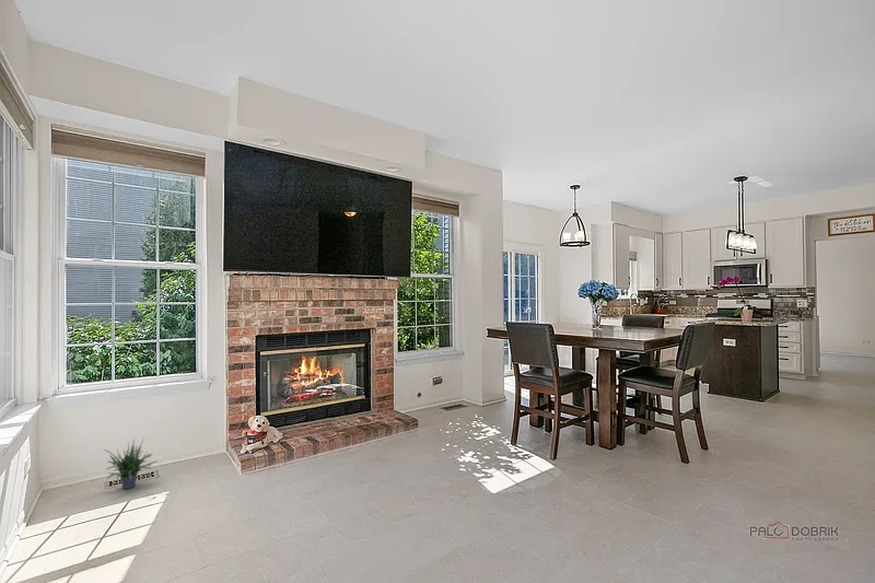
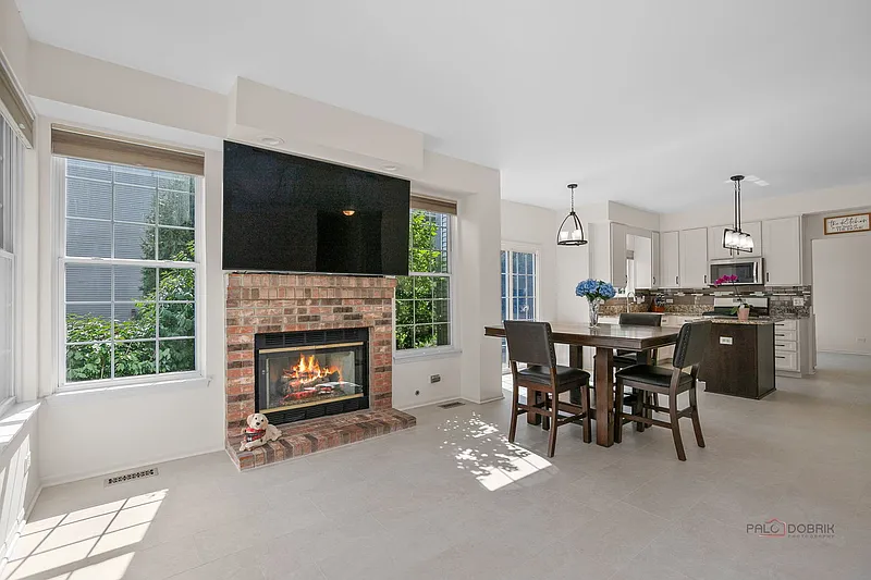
- potted plant [102,438,160,490]
